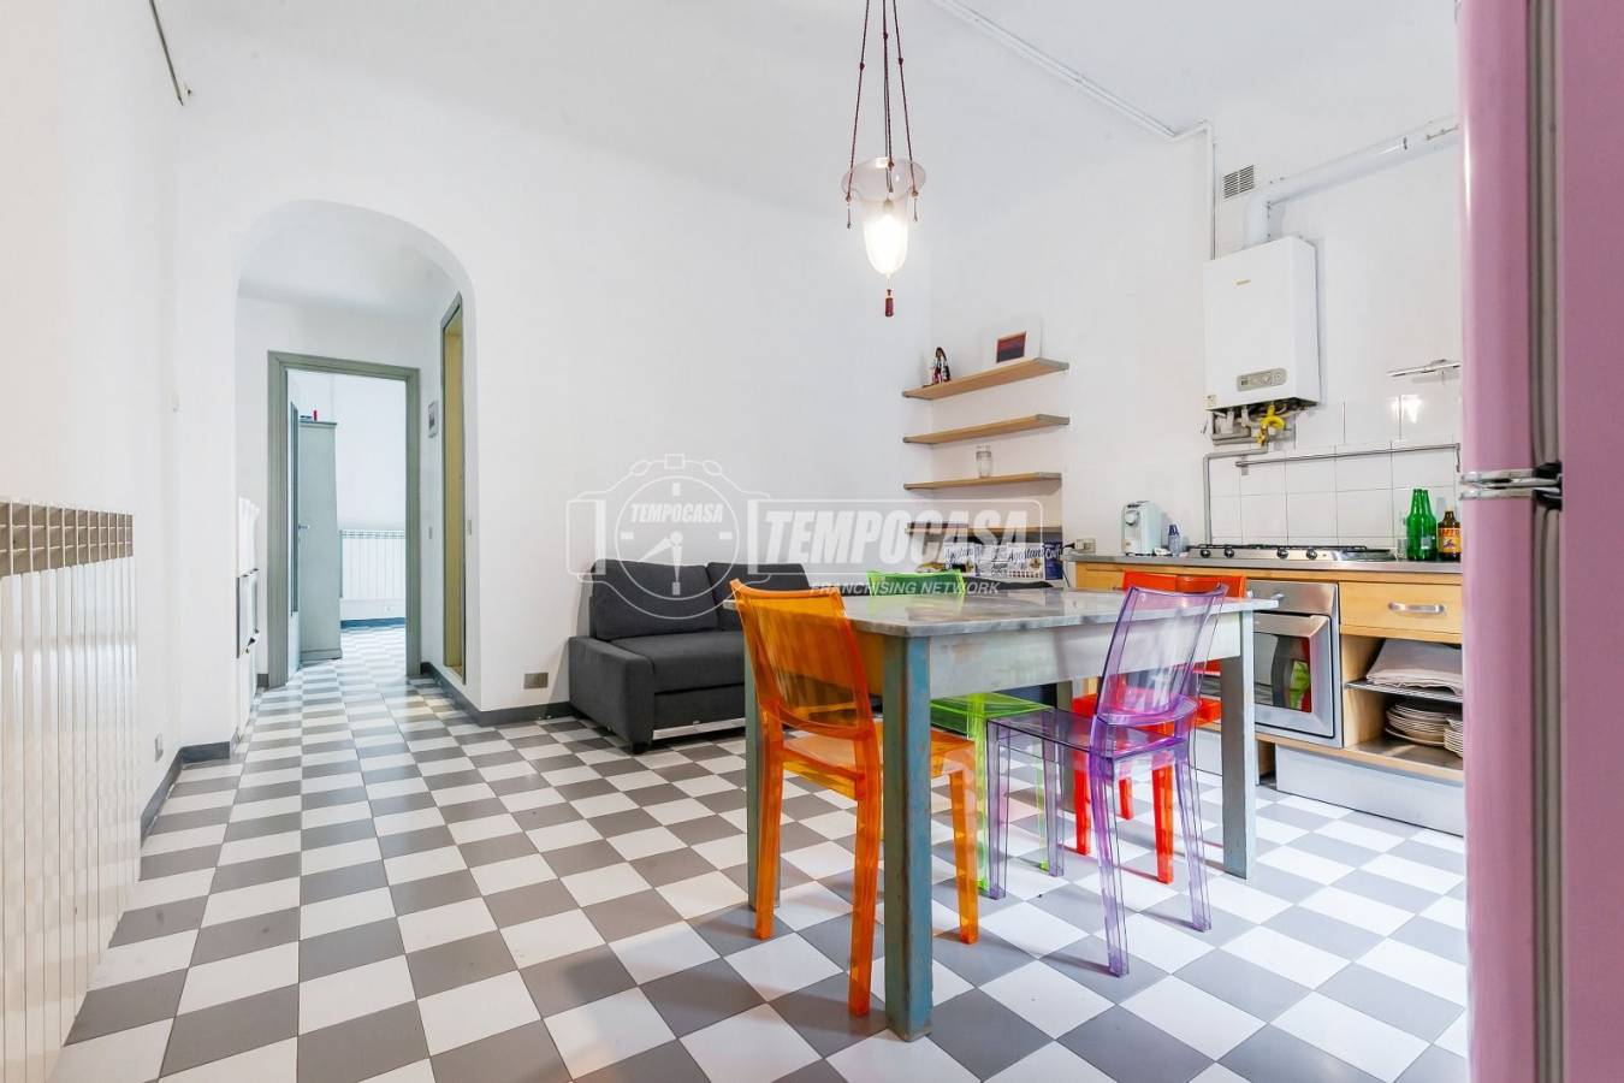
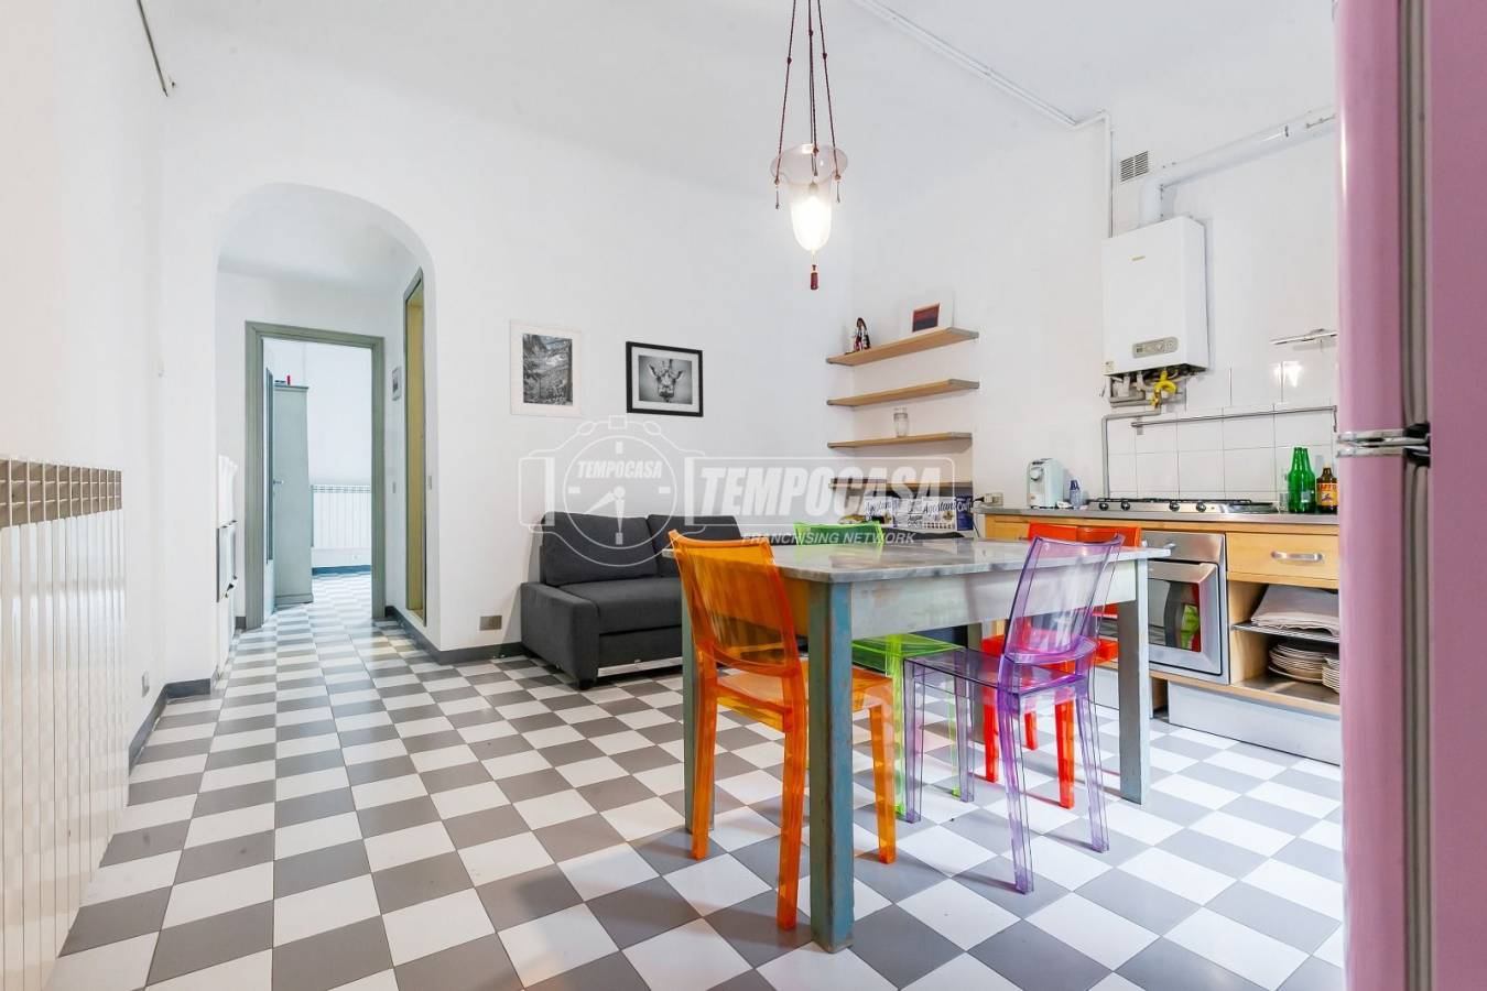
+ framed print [508,319,586,419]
+ wall art [624,341,705,418]
